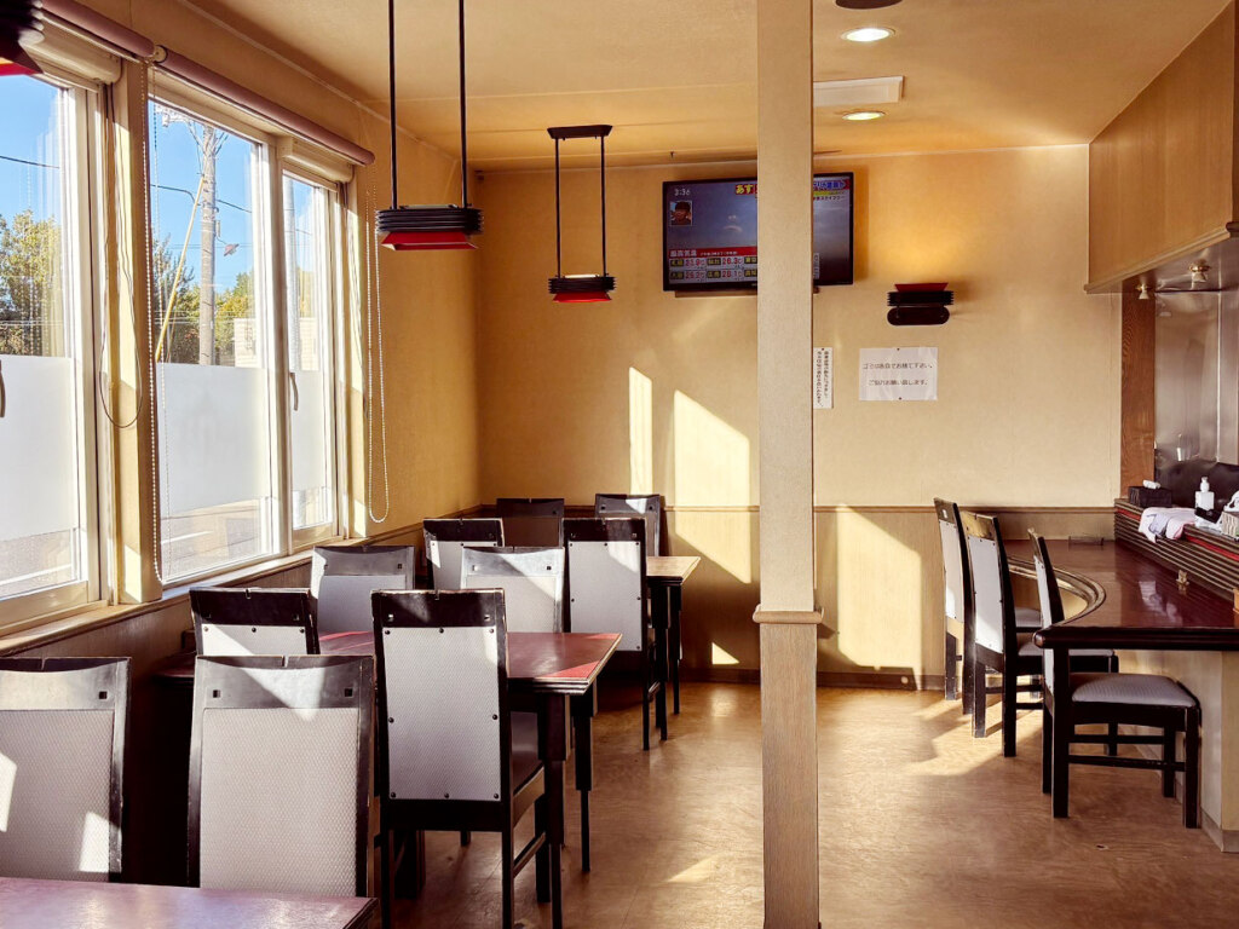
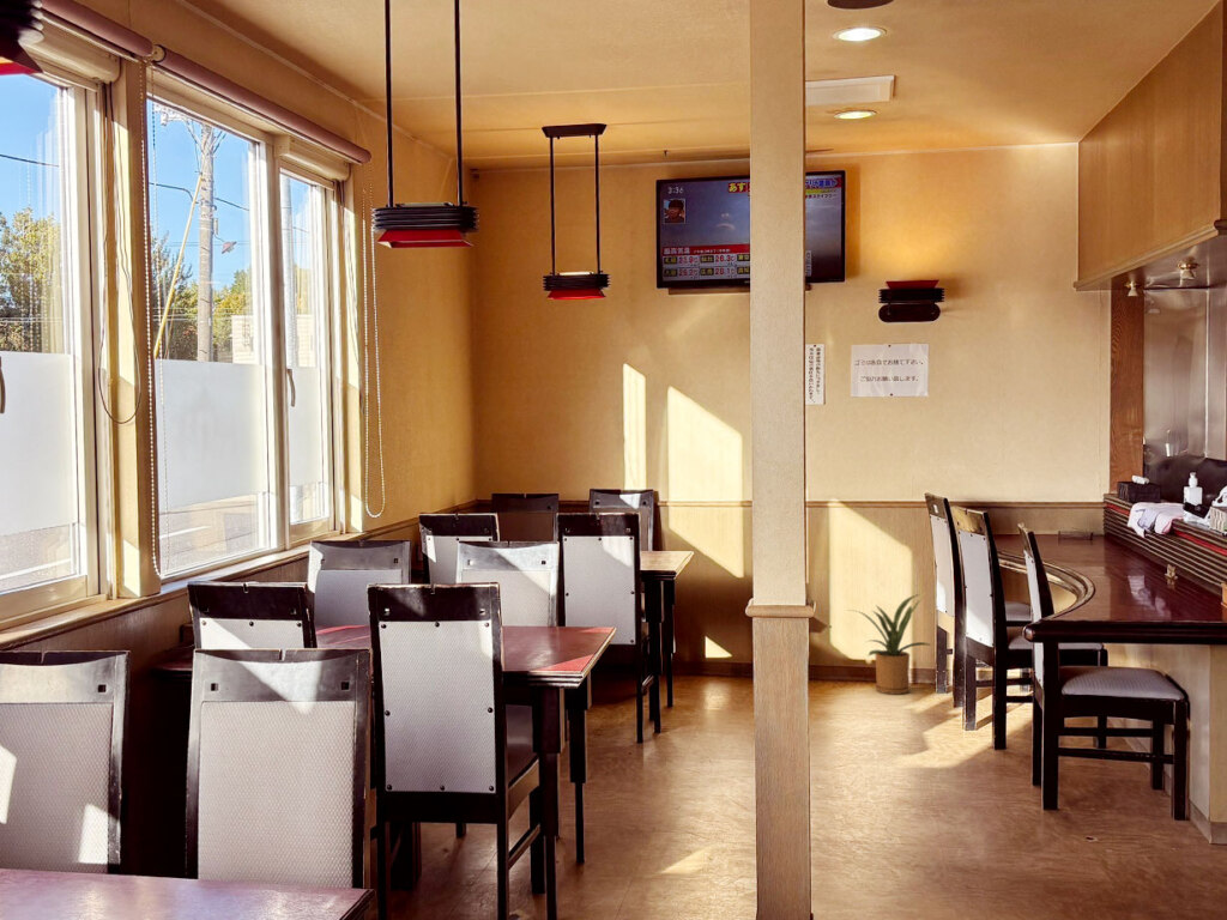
+ house plant [847,593,932,696]
